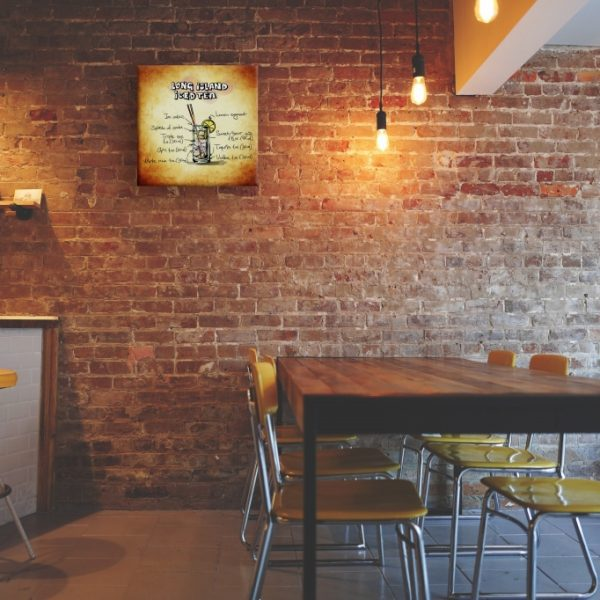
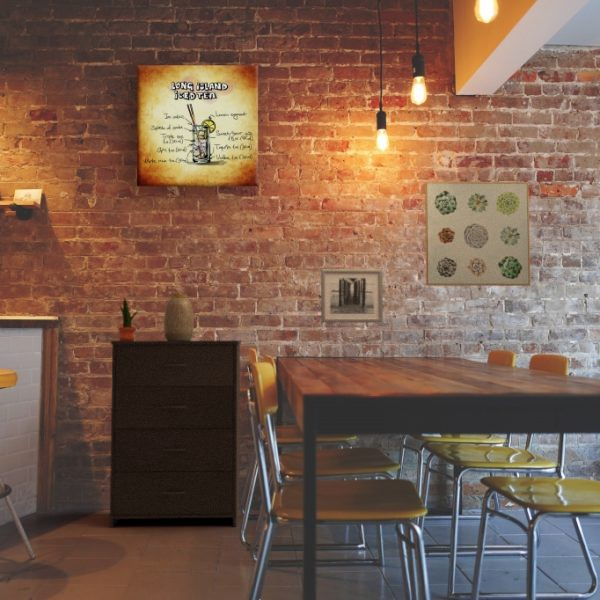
+ potted plant [117,297,140,341]
+ vase [163,293,195,341]
+ wall art [424,181,531,287]
+ wall art [320,268,384,324]
+ dresser [109,340,242,529]
